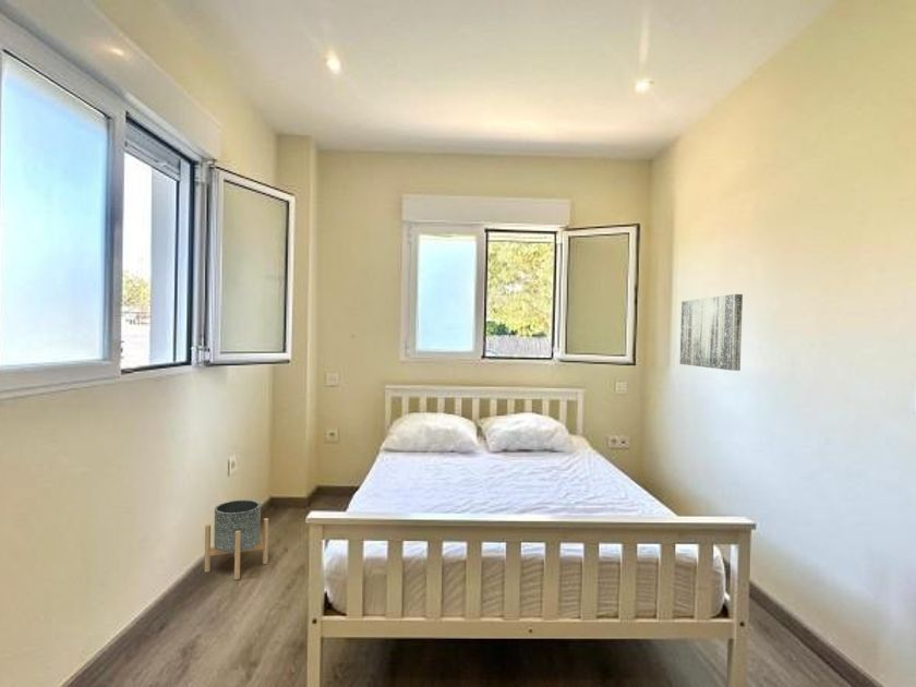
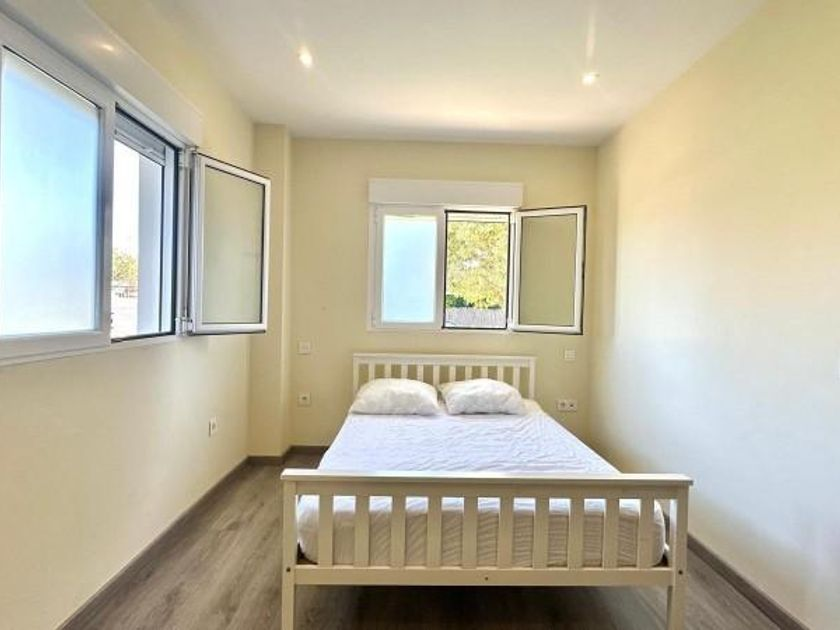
- planter [204,499,269,580]
- wall art [679,293,744,372]
